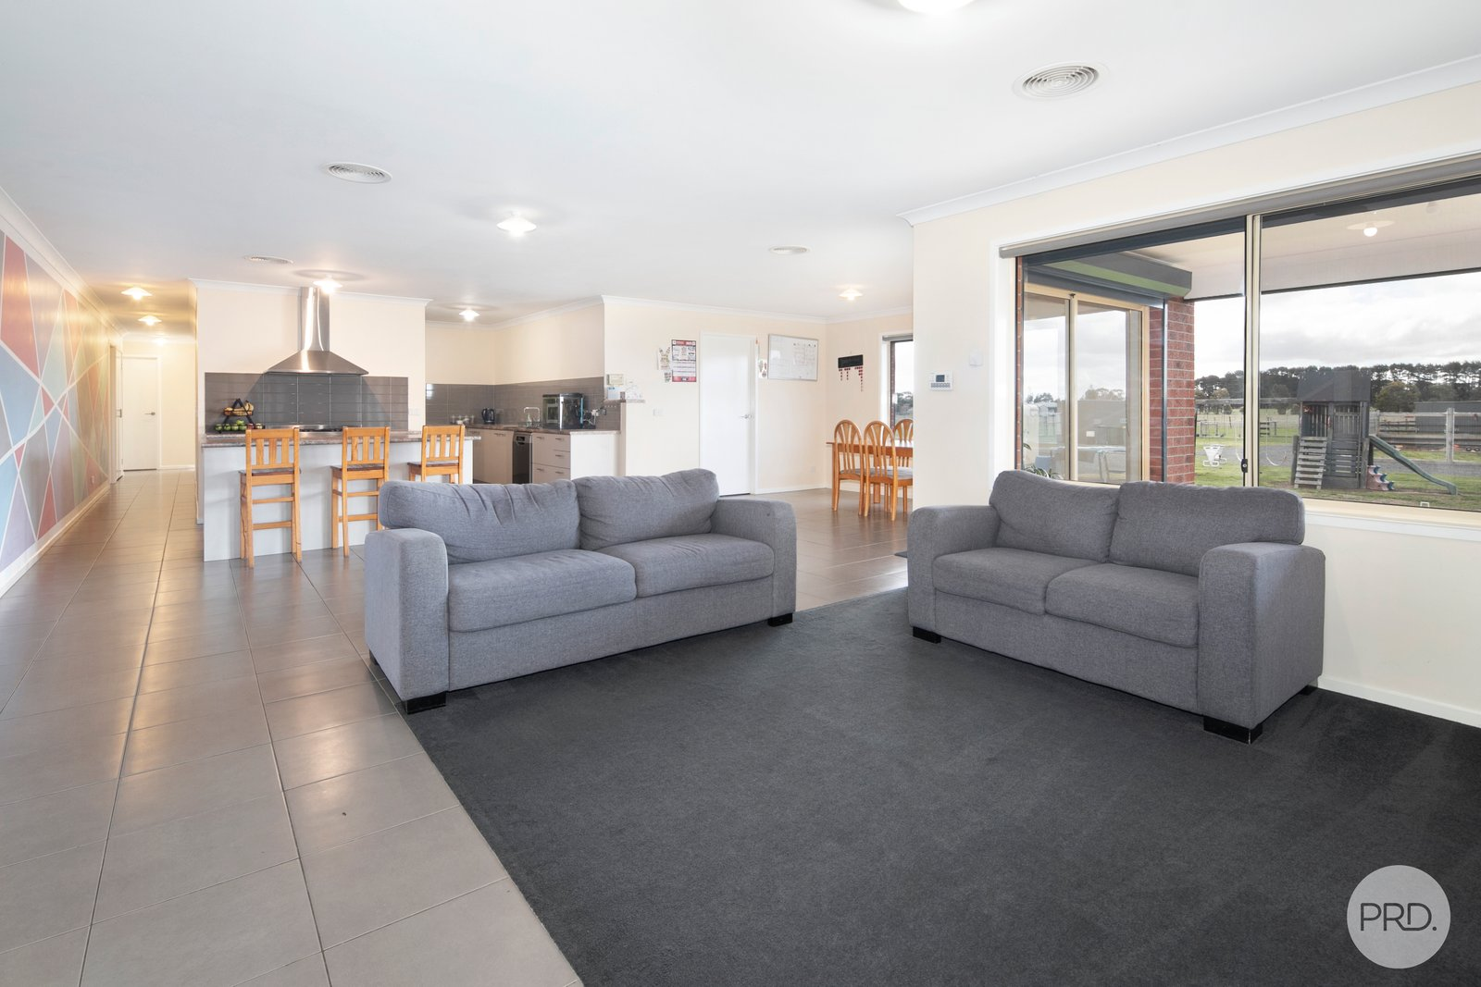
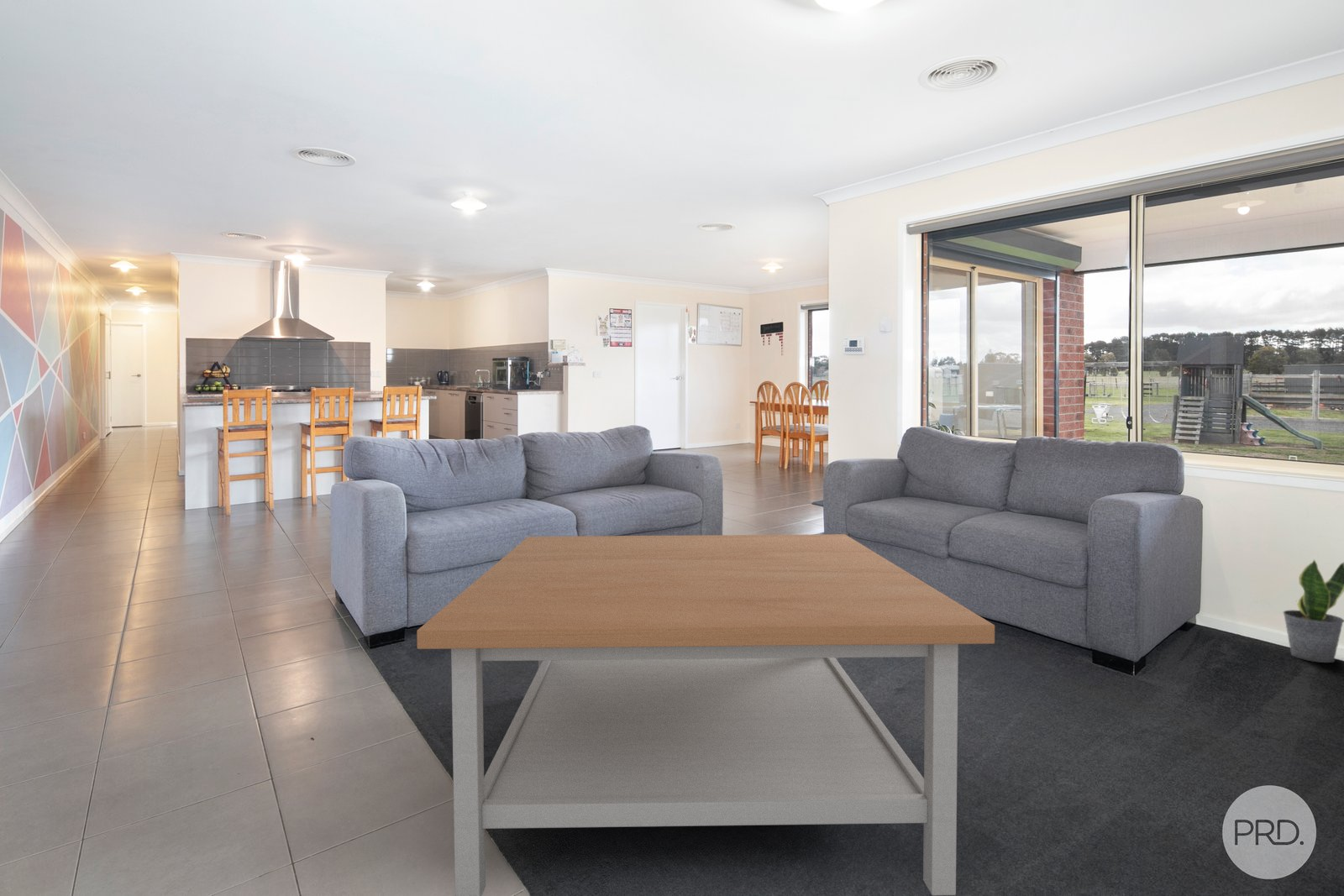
+ coffee table [416,533,995,896]
+ potted plant [1282,558,1344,663]
